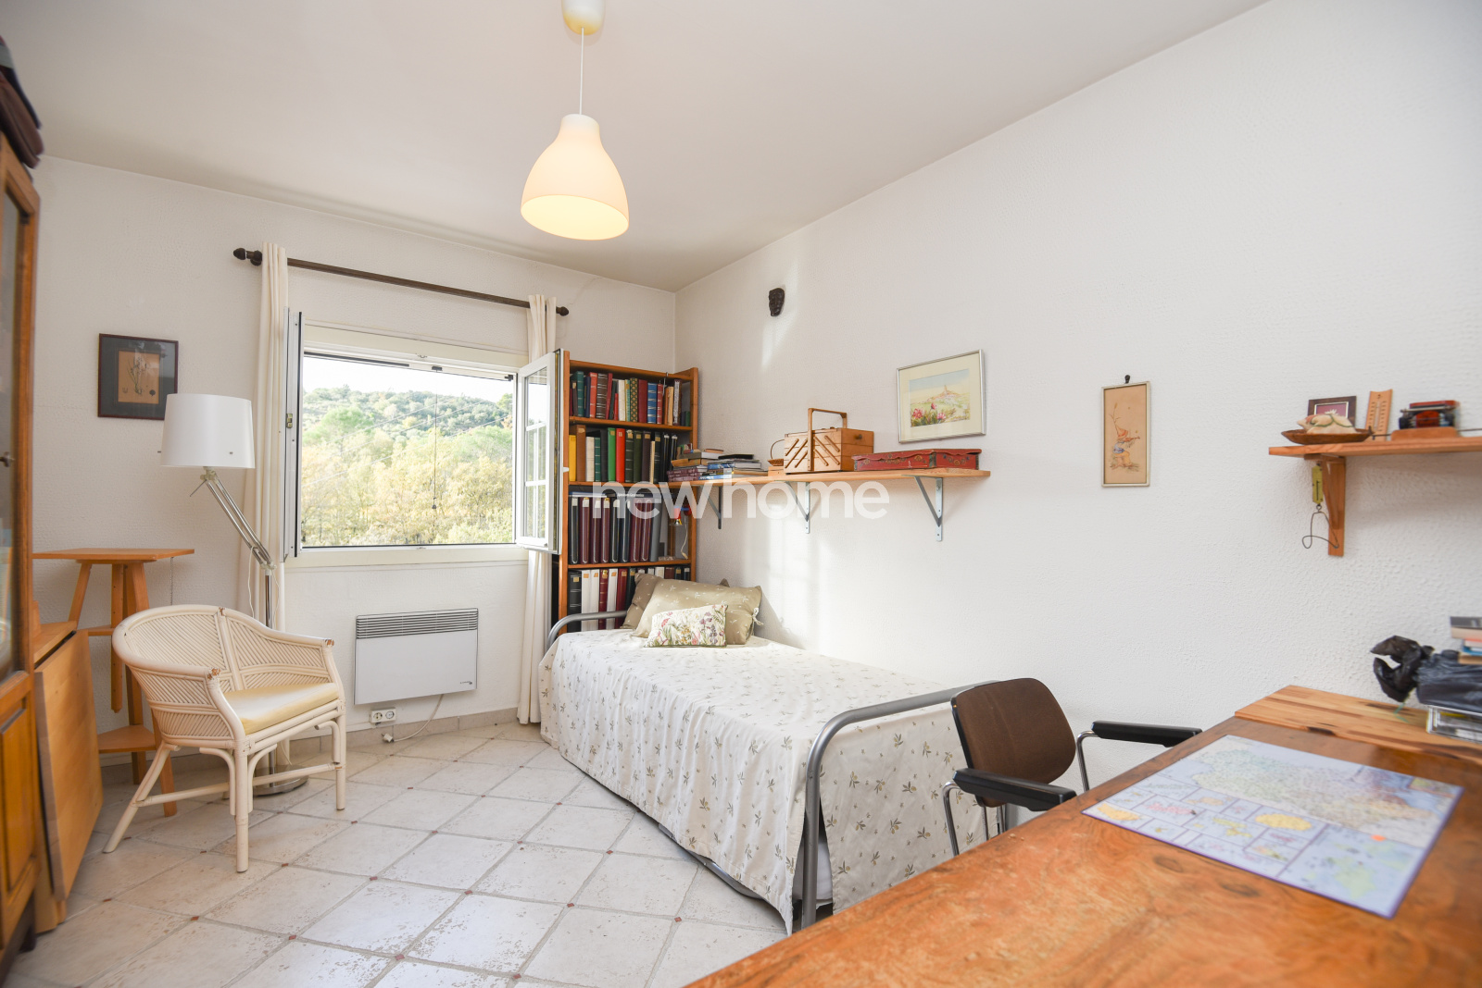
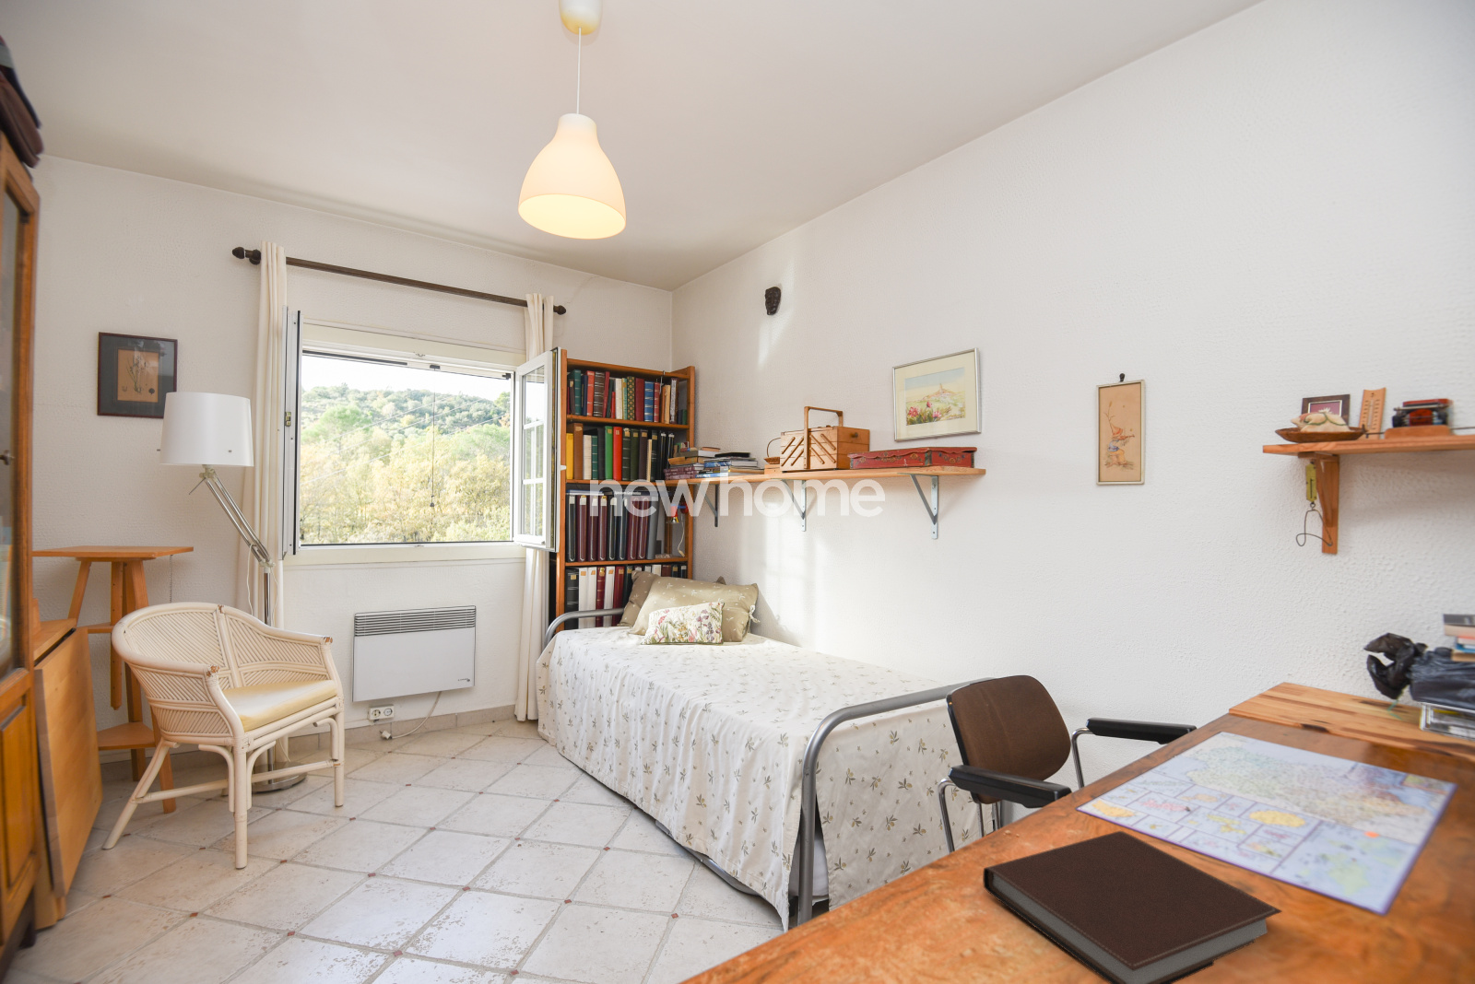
+ notebook [982,830,1283,984]
